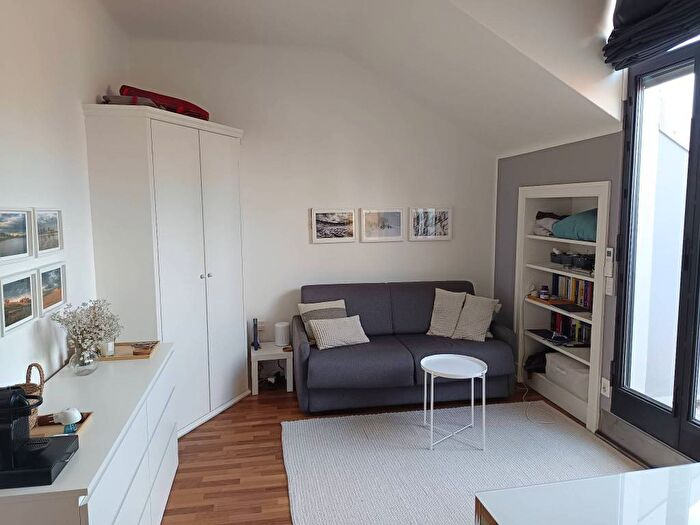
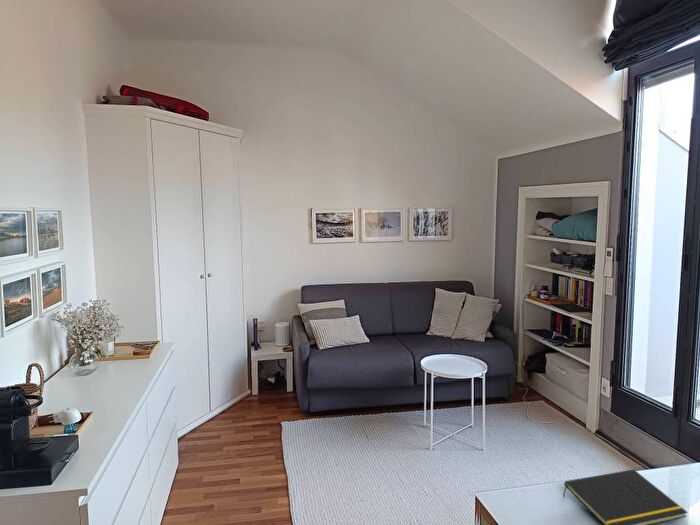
+ notepad [562,468,689,525]
